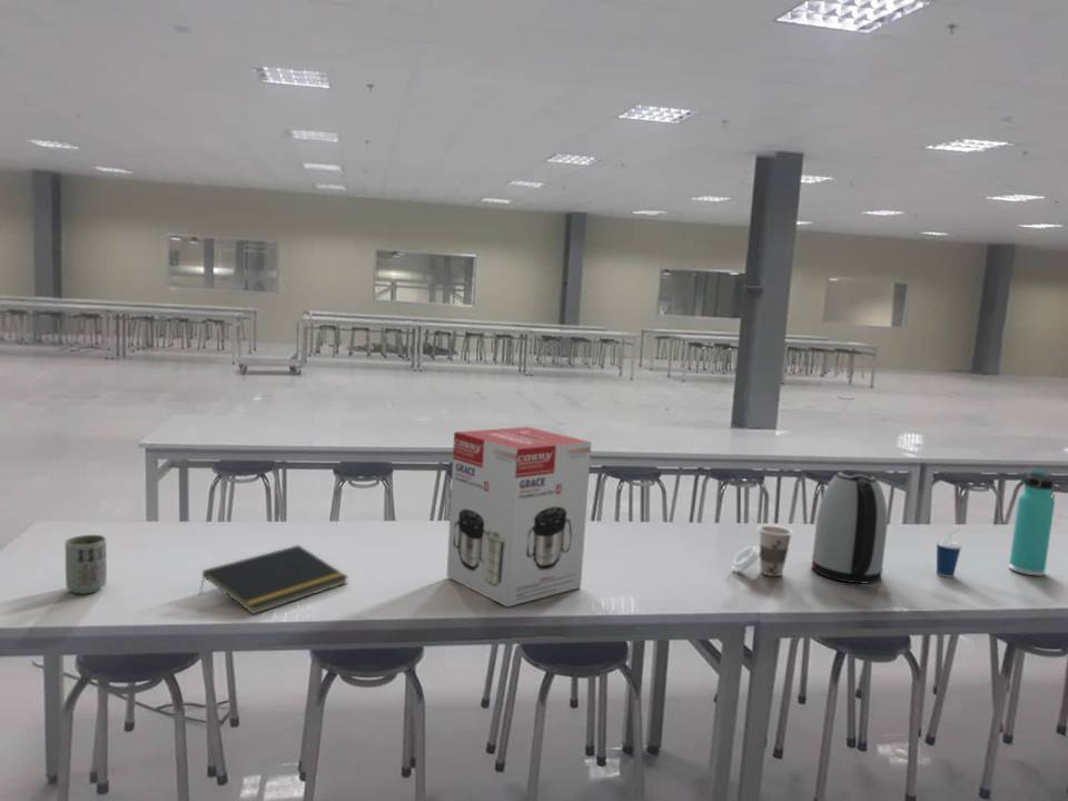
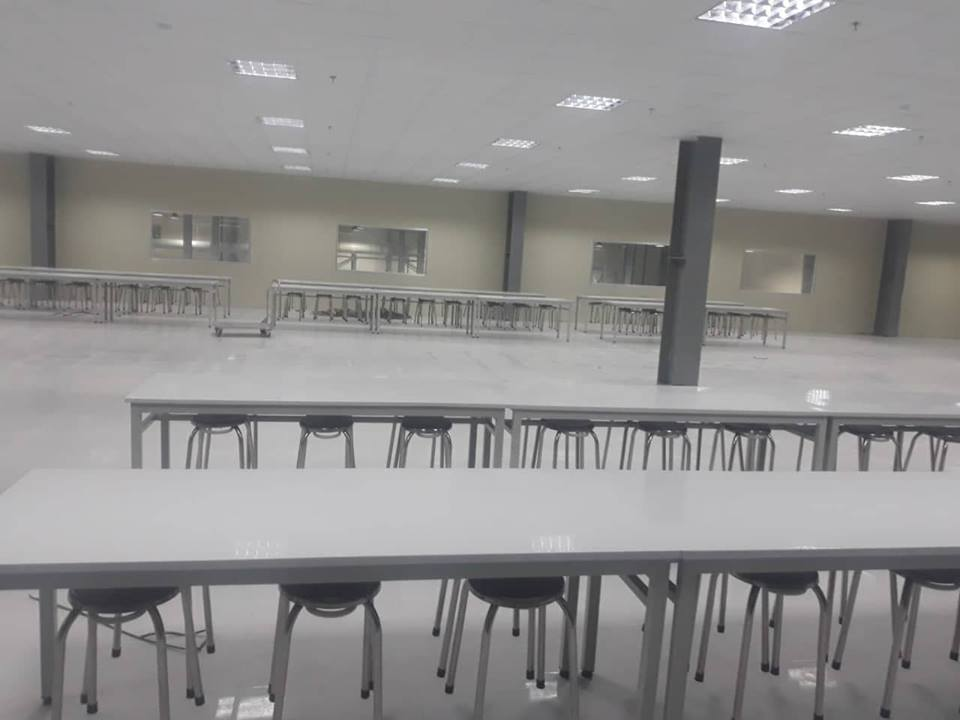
- cup [65,534,108,595]
- kettle [810,469,888,584]
- cup [732,524,794,577]
- lunch box [446,426,592,609]
- thermos bottle [1008,468,1056,577]
- notepad [199,544,349,615]
- cup [934,527,963,578]
